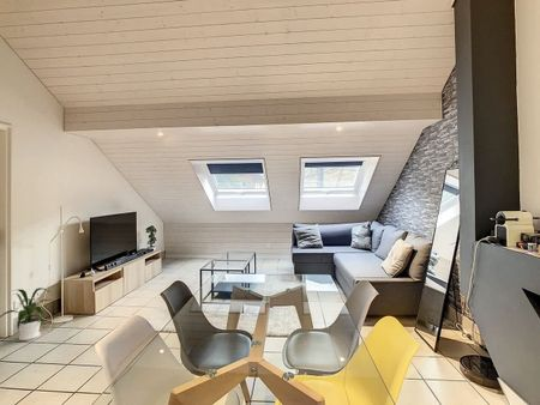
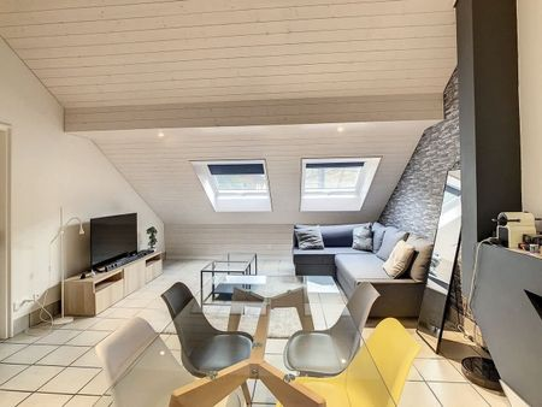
- house plant [0,286,55,341]
